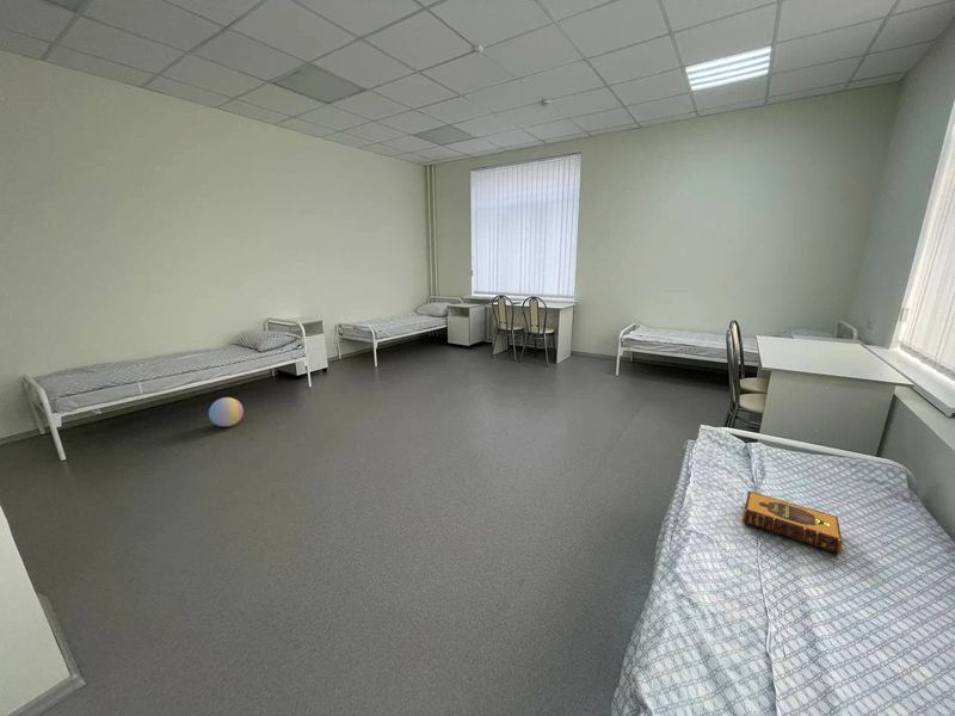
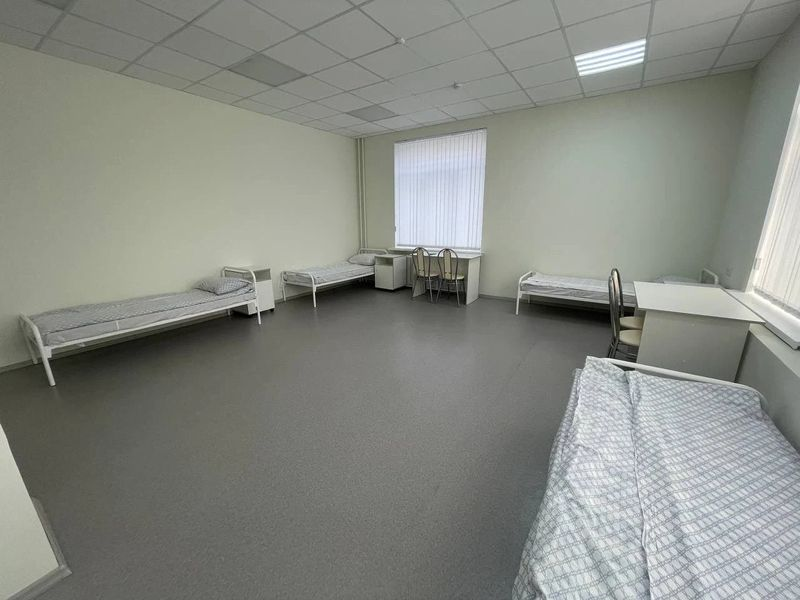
- ball [208,396,245,427]
- hardback book [741,490,843,556]
